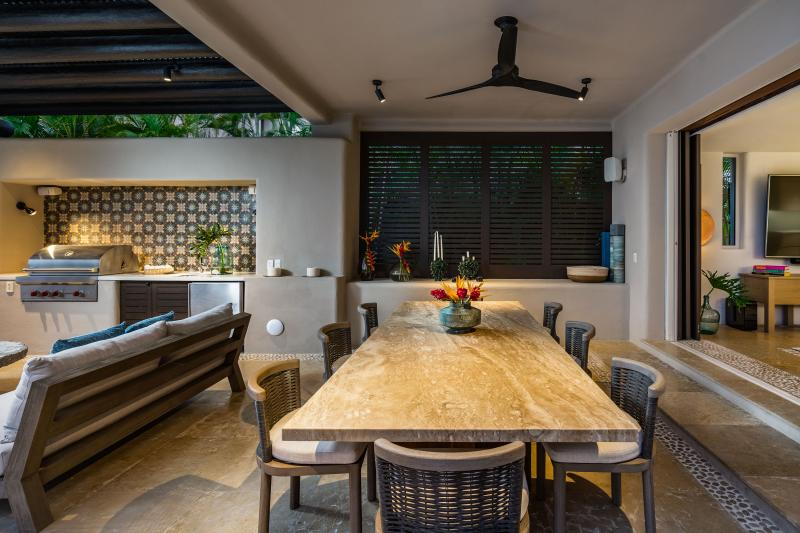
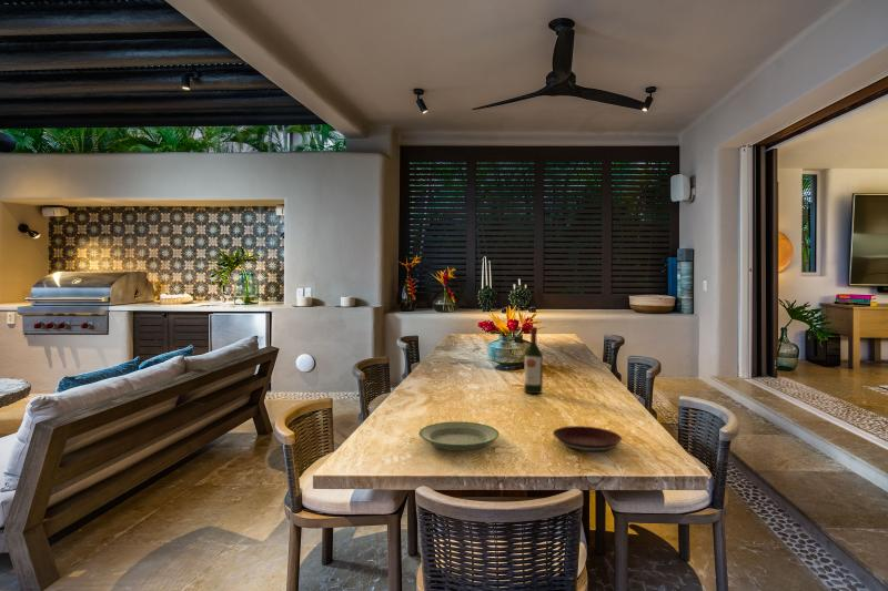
+ plate [552,425,623,452]
+ plate [417,420,501,451]
+ wine bottle [524,326,544,395]
